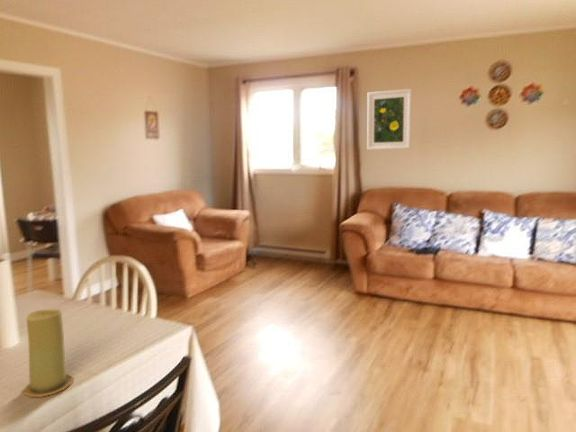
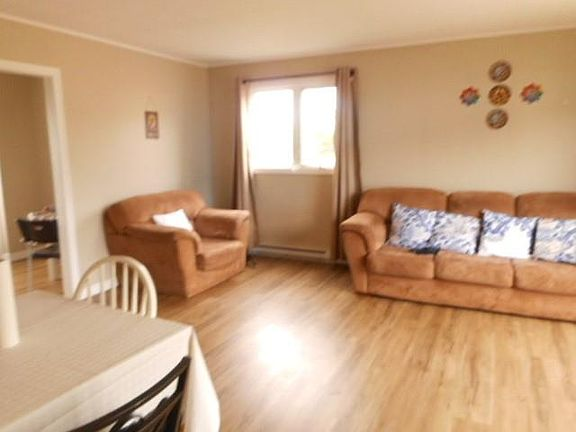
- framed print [366,88,413,151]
- candle [23,309,74,398]
